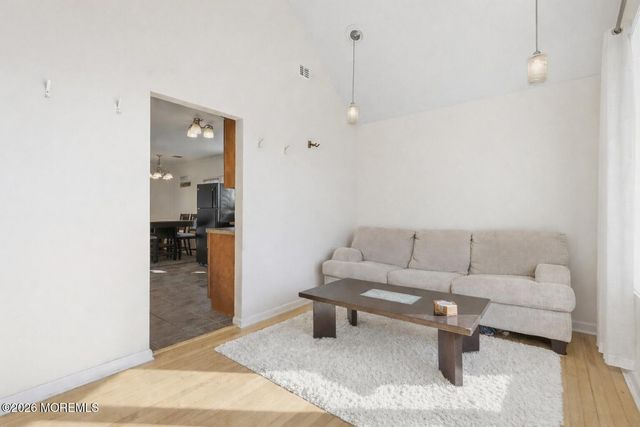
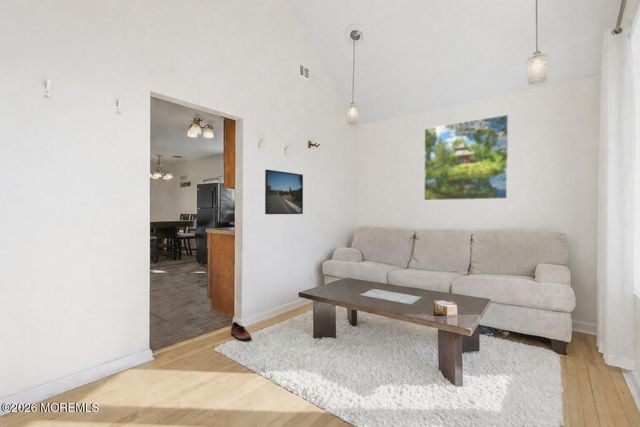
+ shoe [230,321,252,340]
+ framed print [264,169,304,215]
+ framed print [423,114,509,201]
